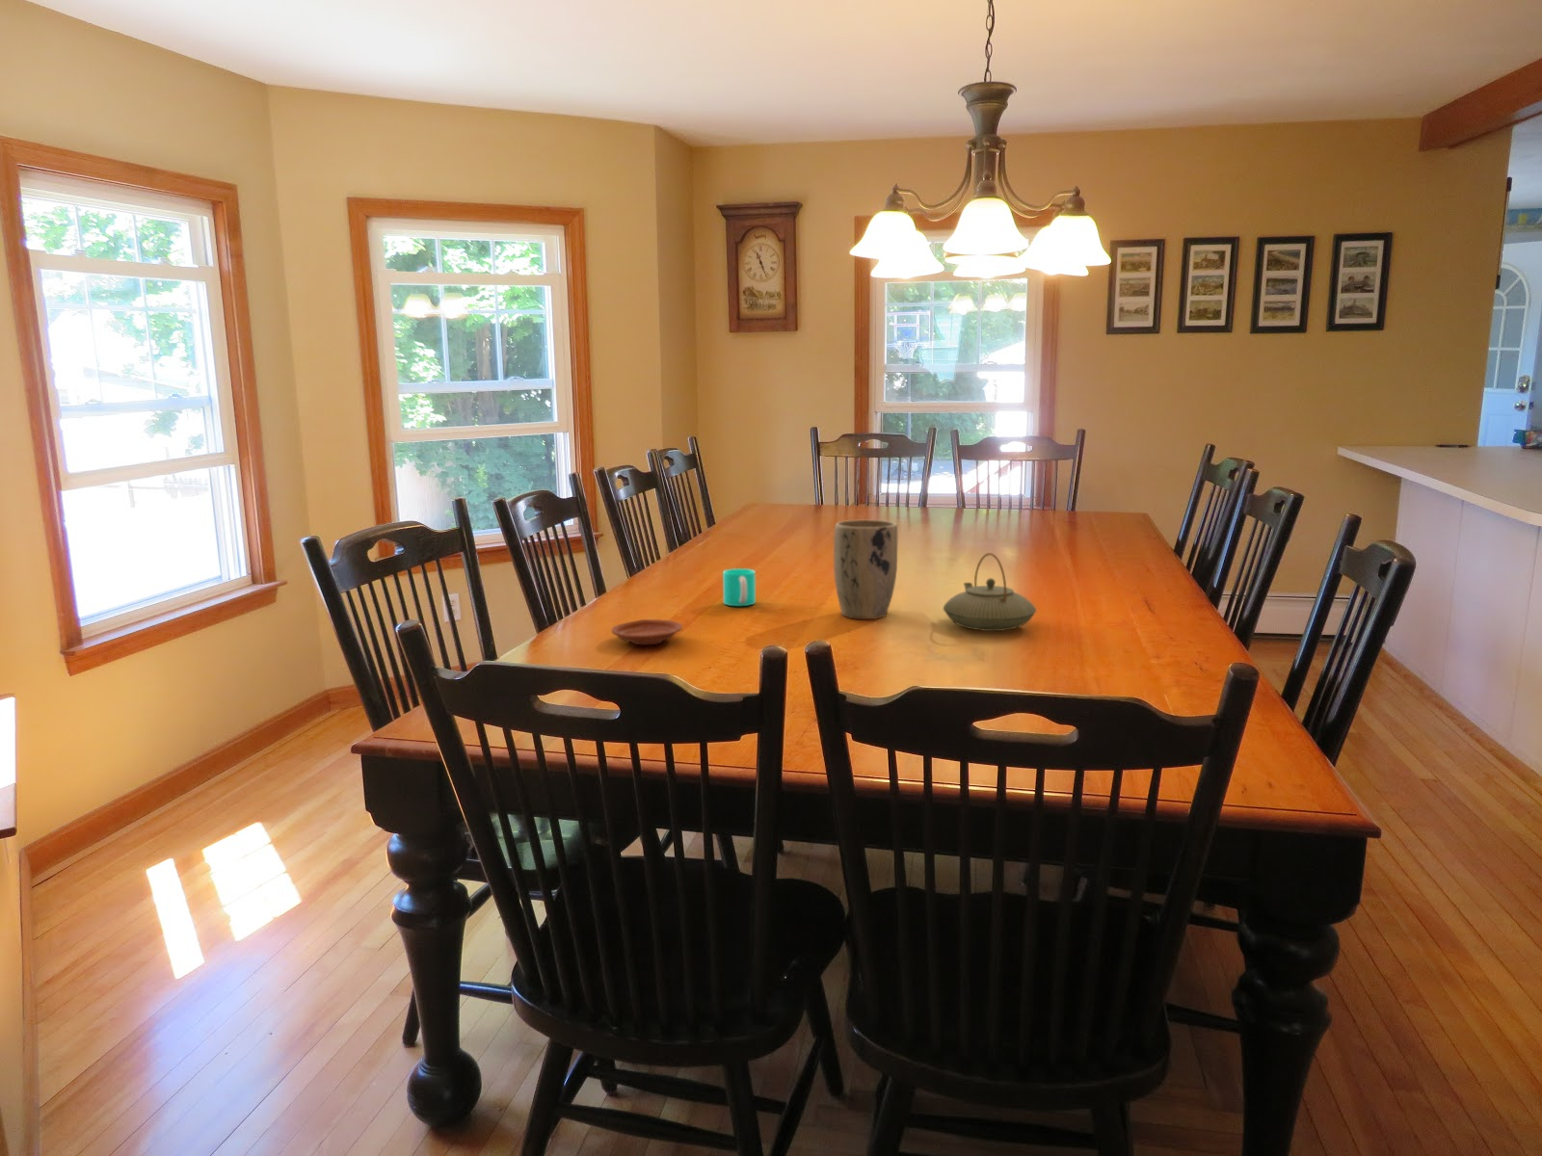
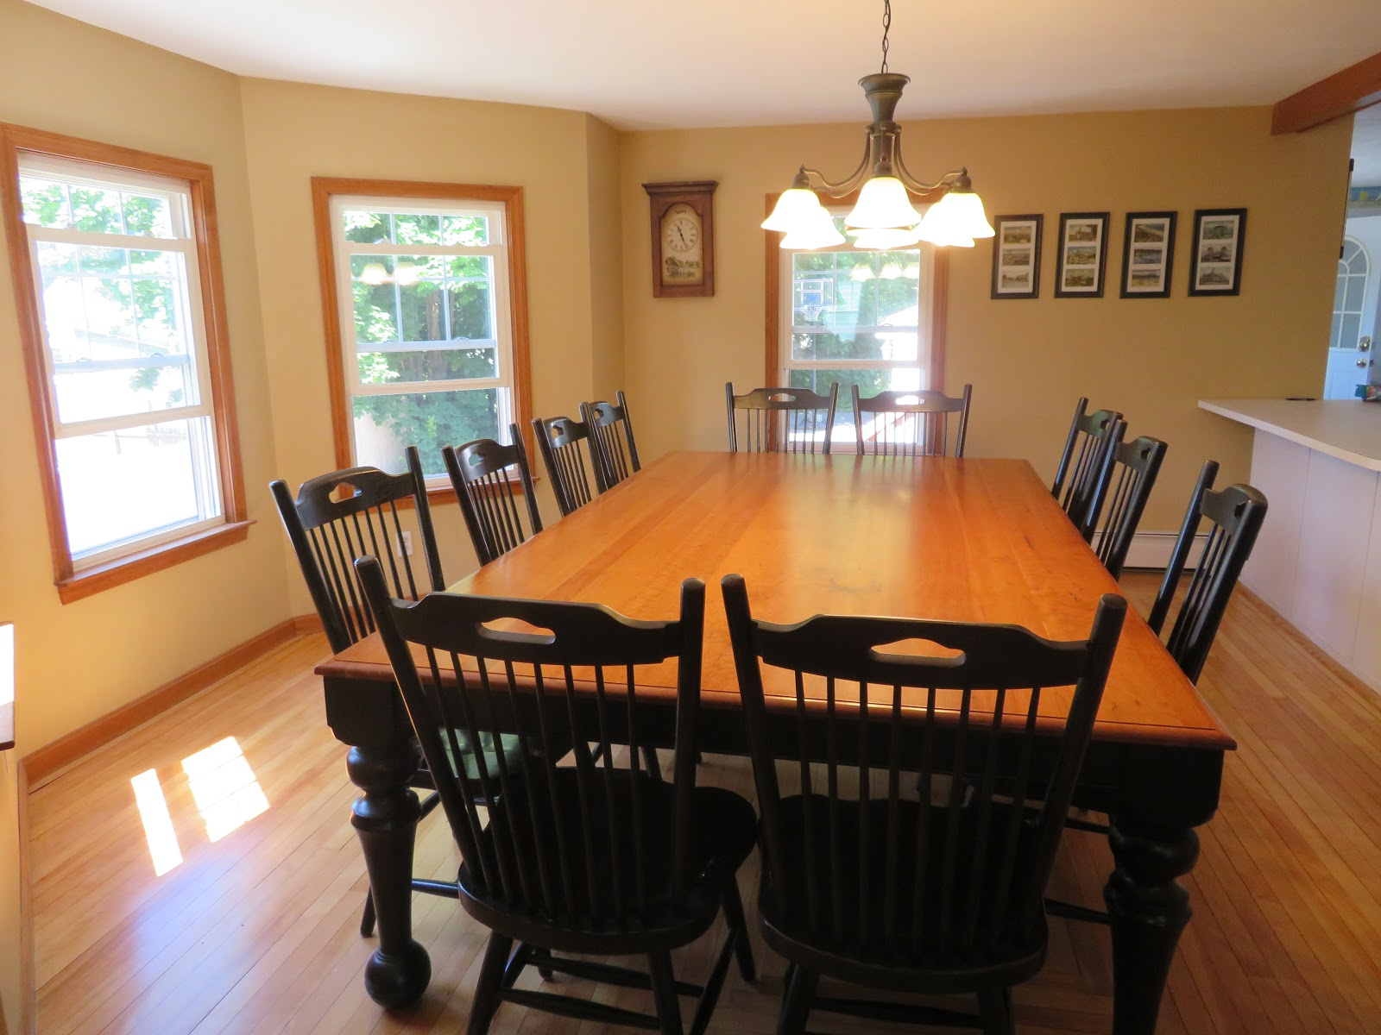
- plate [610,618,684,646]
- plant pot [833,520,898,620]
- teapot [942,552,1038,631]
- cup [722,567,756,607]
